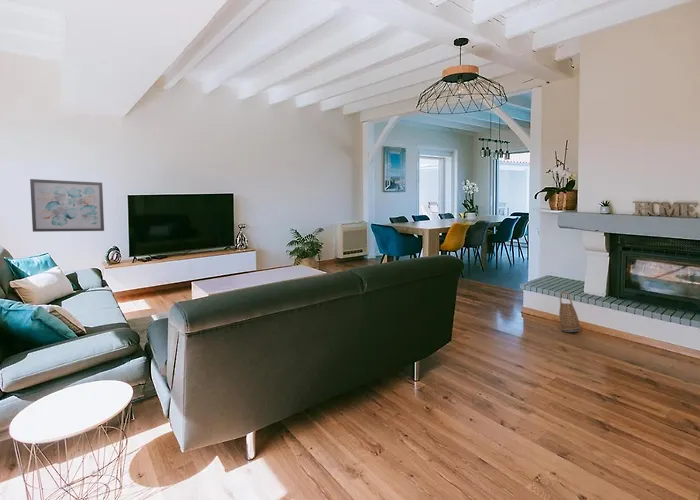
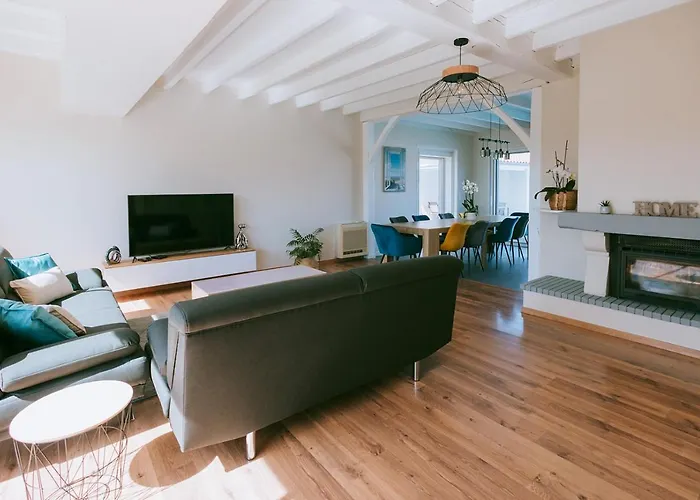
- basket [558,291,582,333]
- wall art [29,178,105,233]
